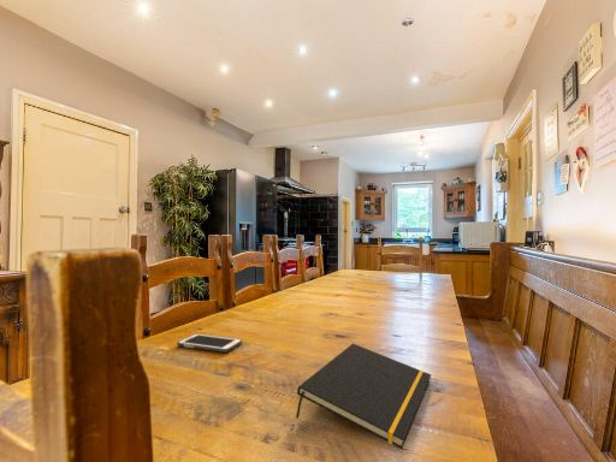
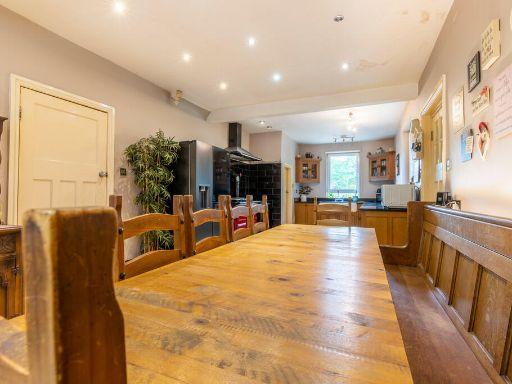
- notepad [295,343,432,450]
- cell phone [176,332,243,354]
